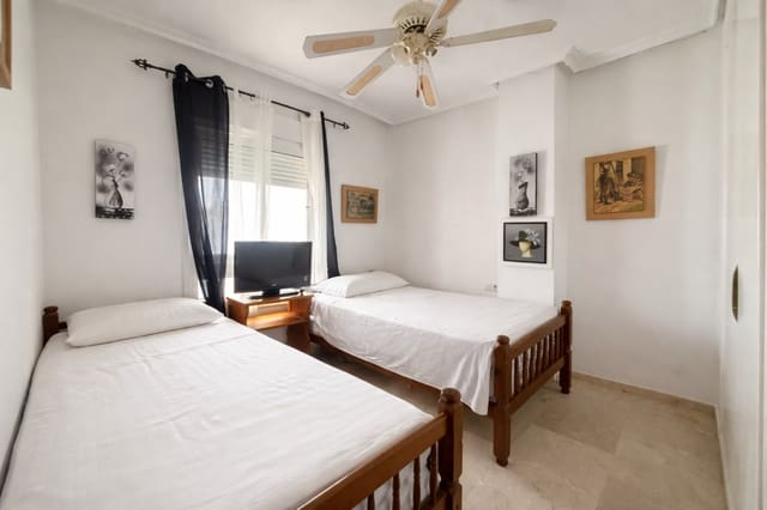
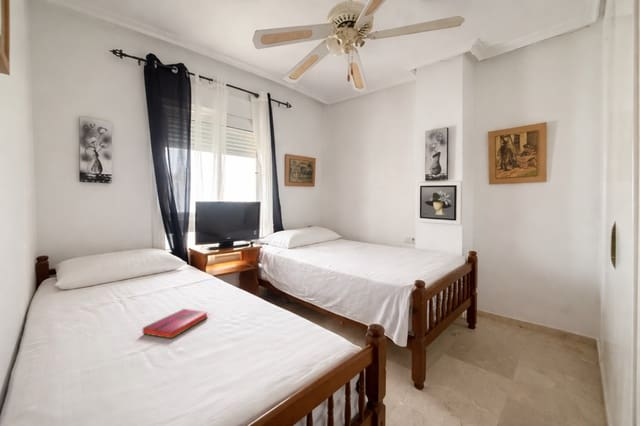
+ hardback book [142,308,208,340]
